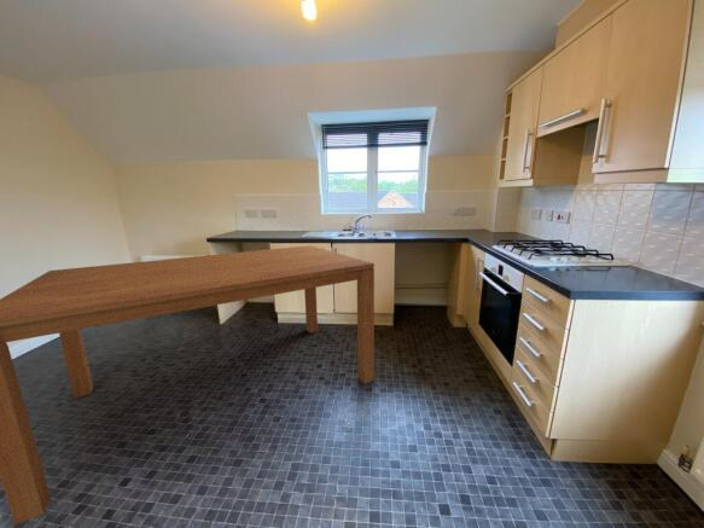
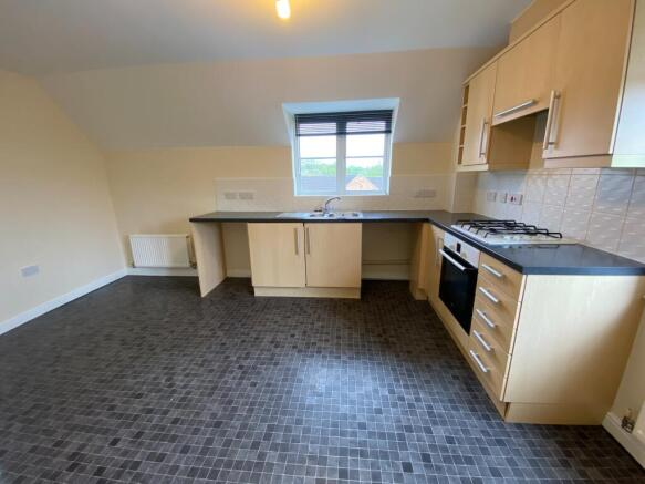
- dining table [0,244,376,526]
